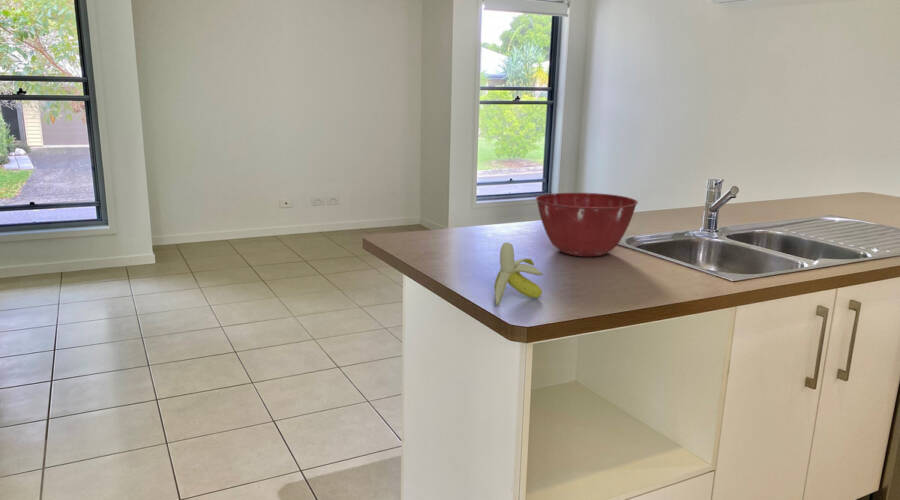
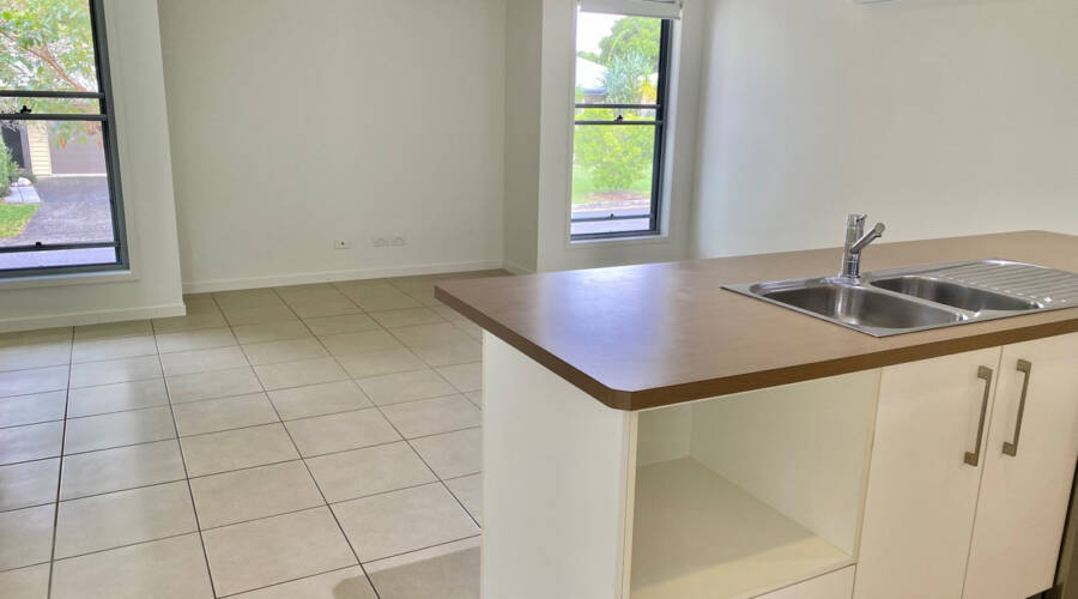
- mixing bowl [535,192,639,257]
- banana [493,241,543,307]
